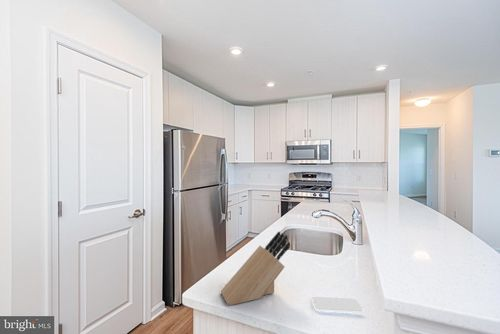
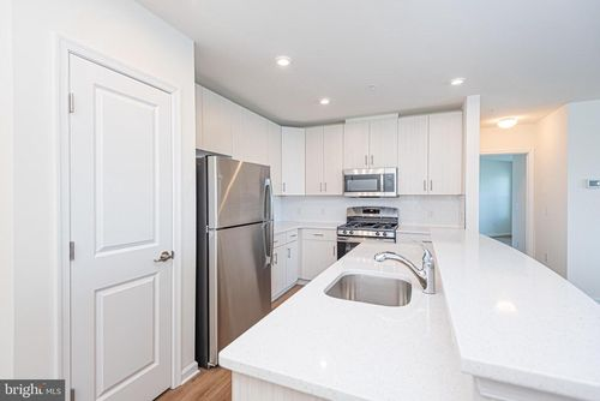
- smartphone [311,296,364,314]
- knife block [220,230,291,306]
